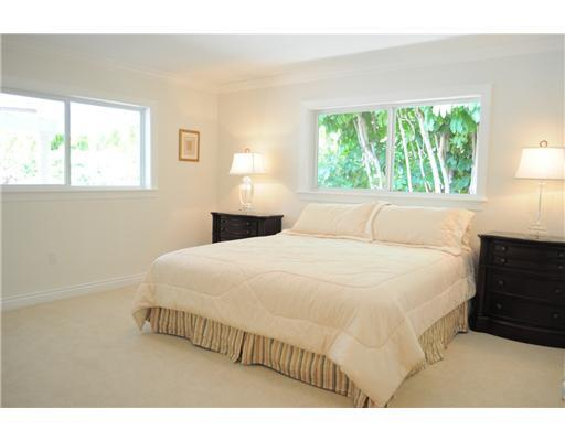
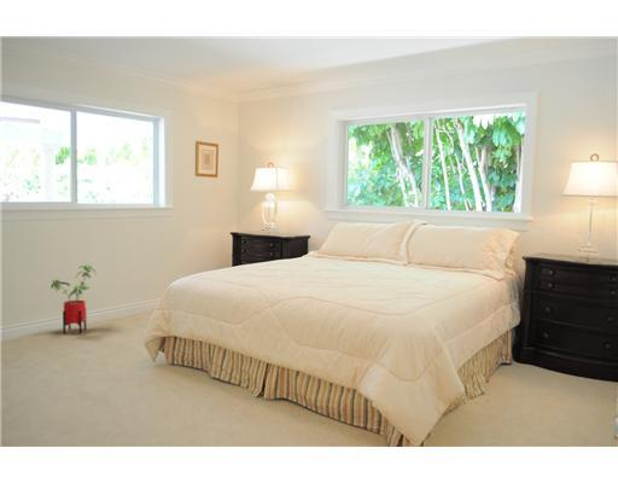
+ house plant [49,263,98,334]
